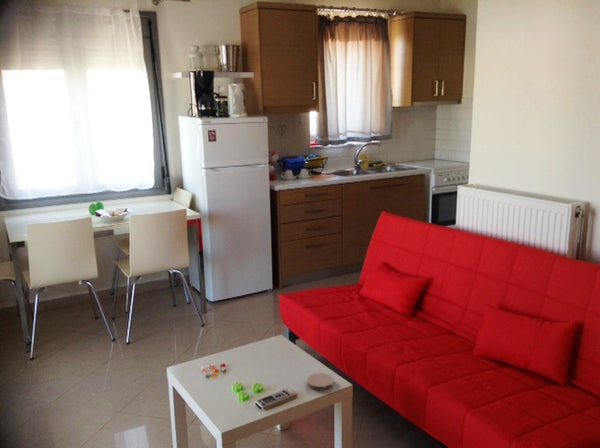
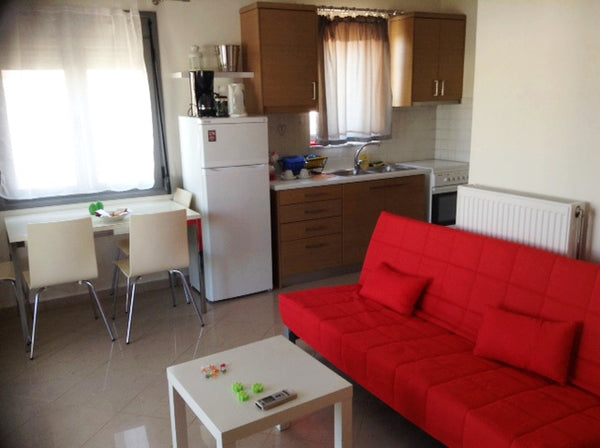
- coaster [306,372,335,391]
